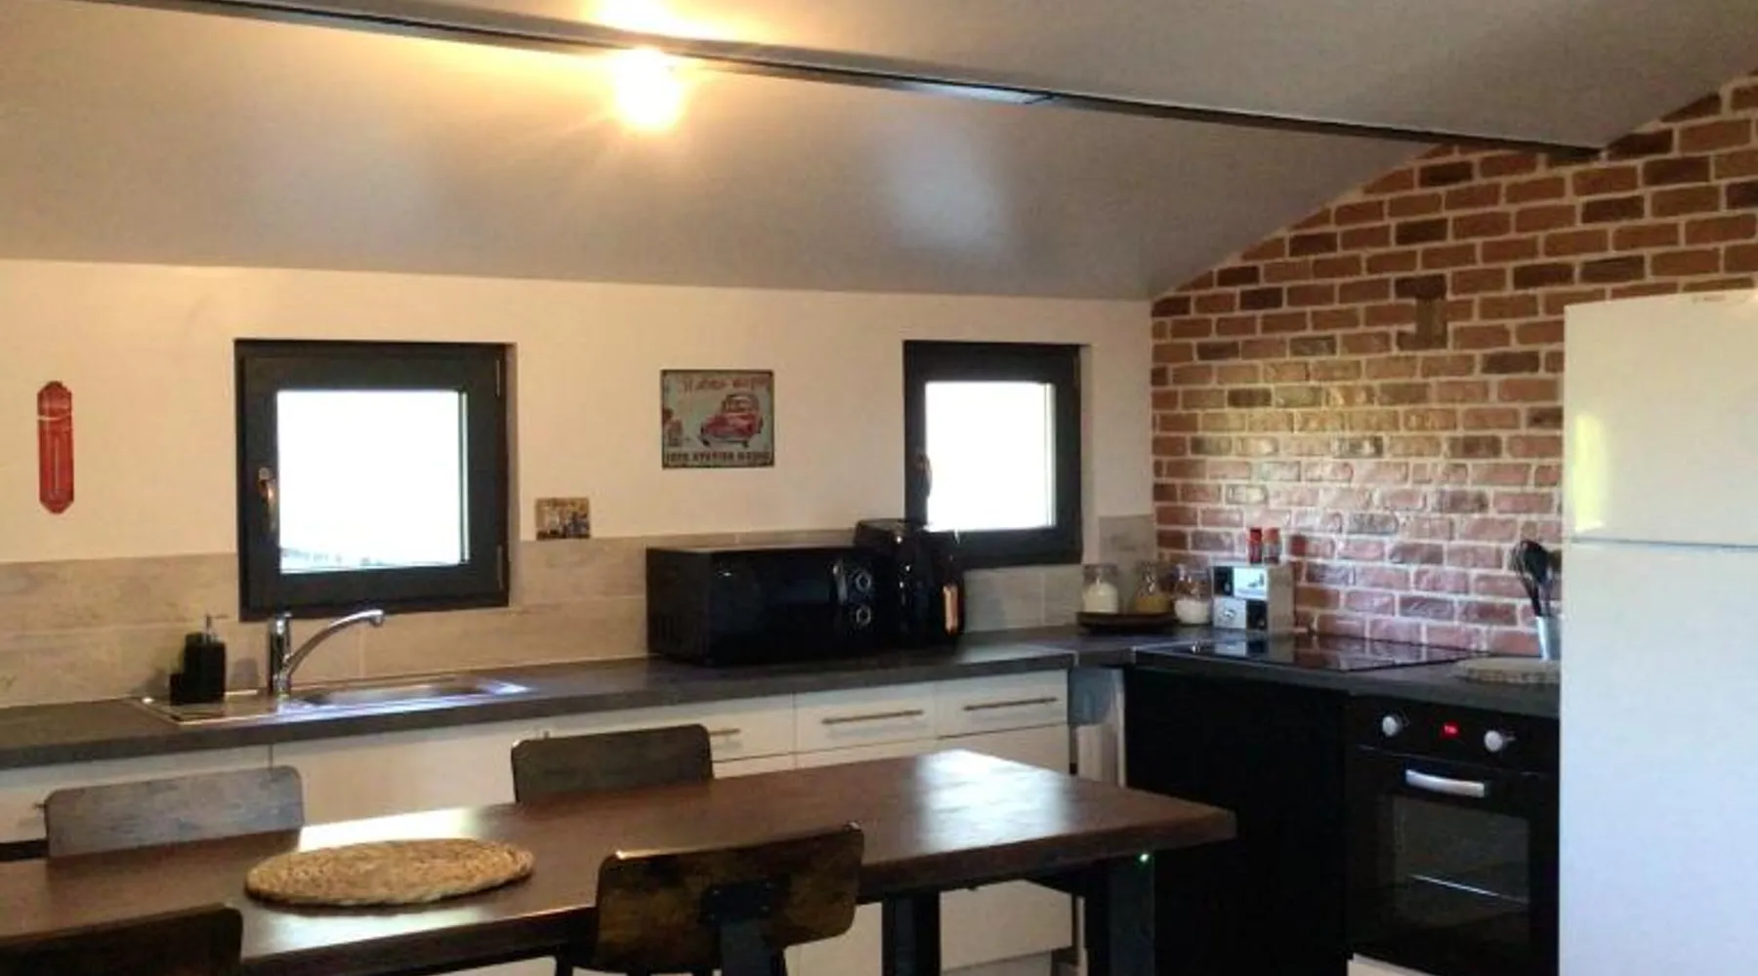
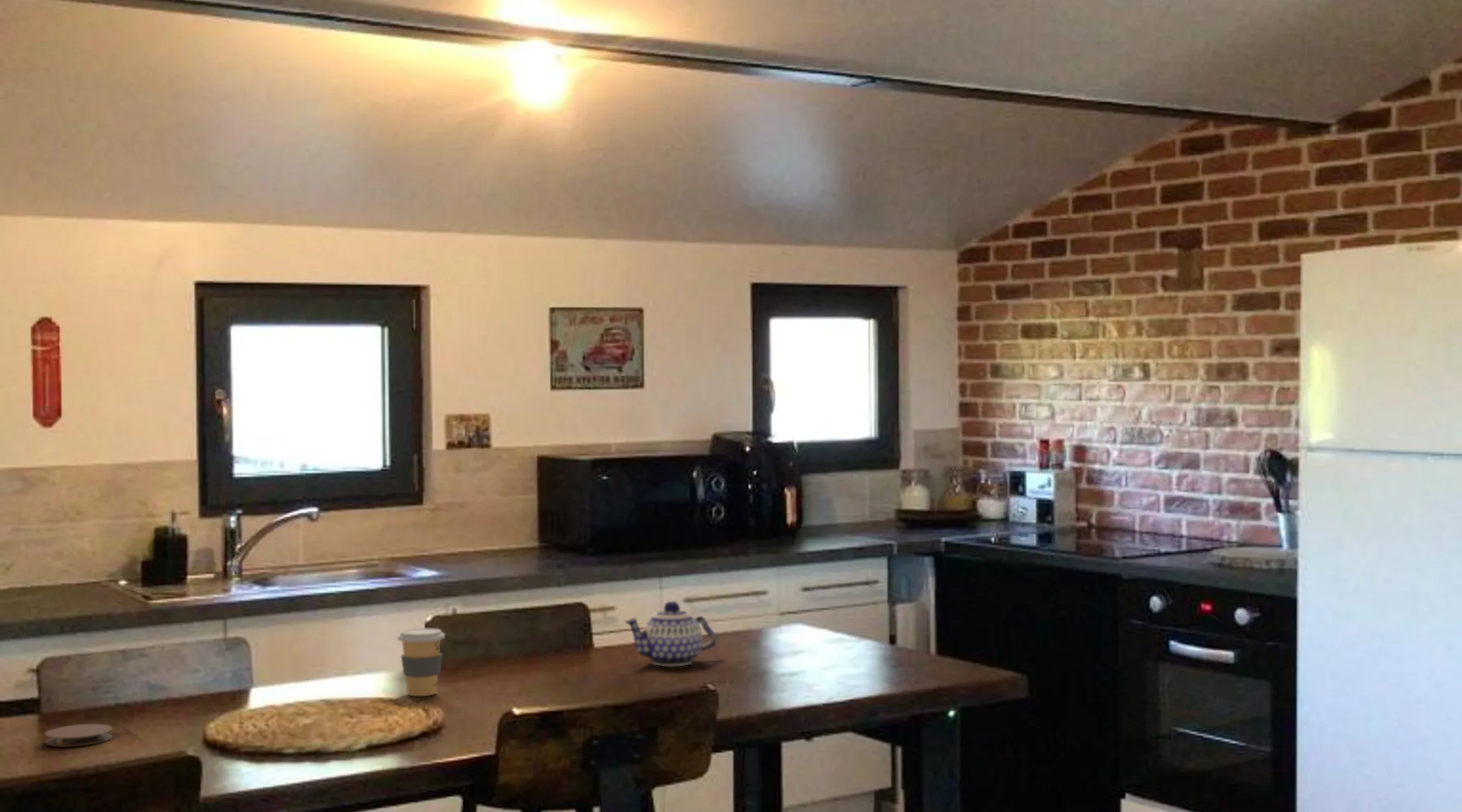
+ teapot [623,601,718,667]
+ coffee cup [396,628,446,697]
+ coaster [44,723,114,747]
